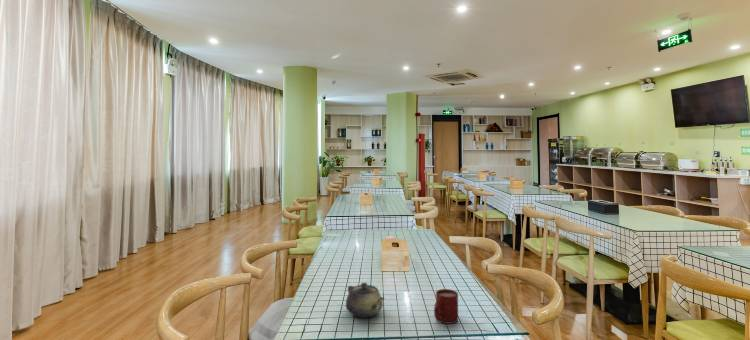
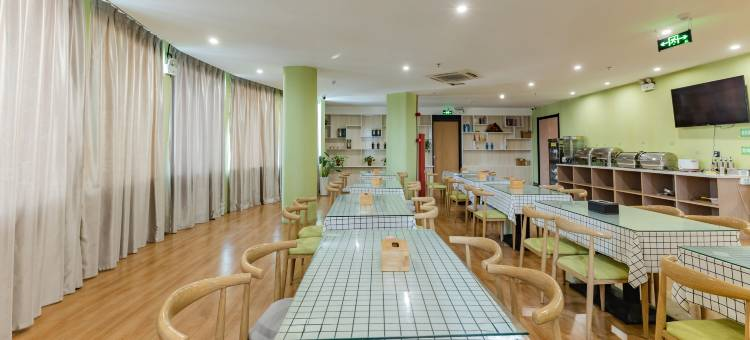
- teapot [345,282,386,319]
- cup [433,288,459,325]
